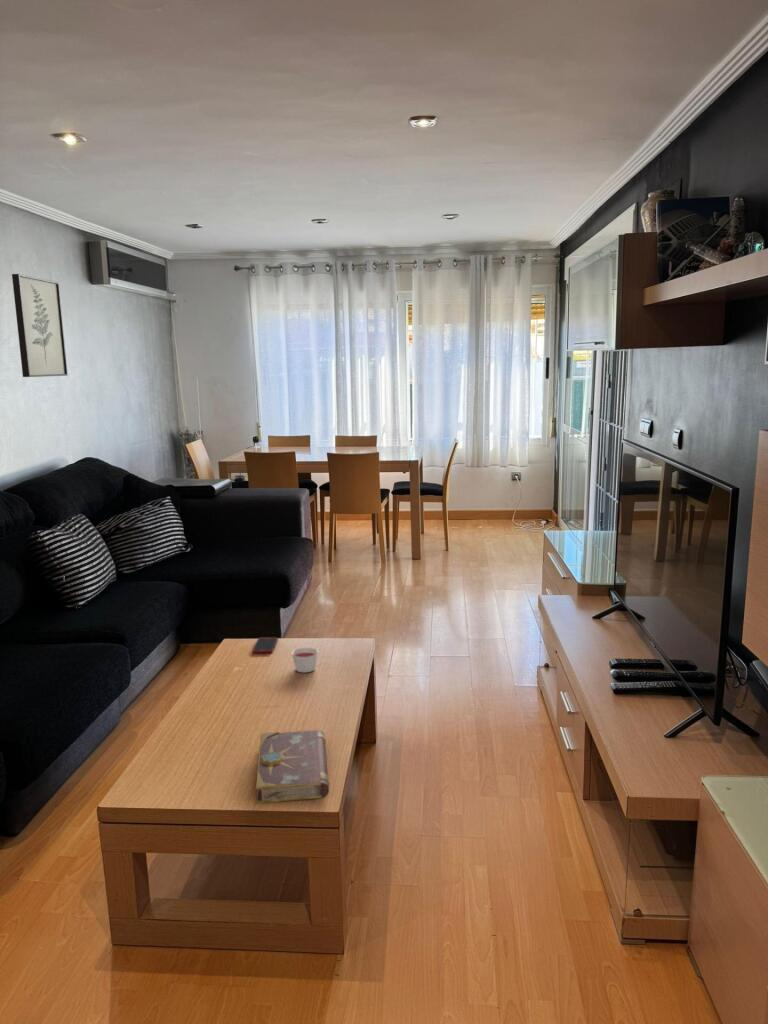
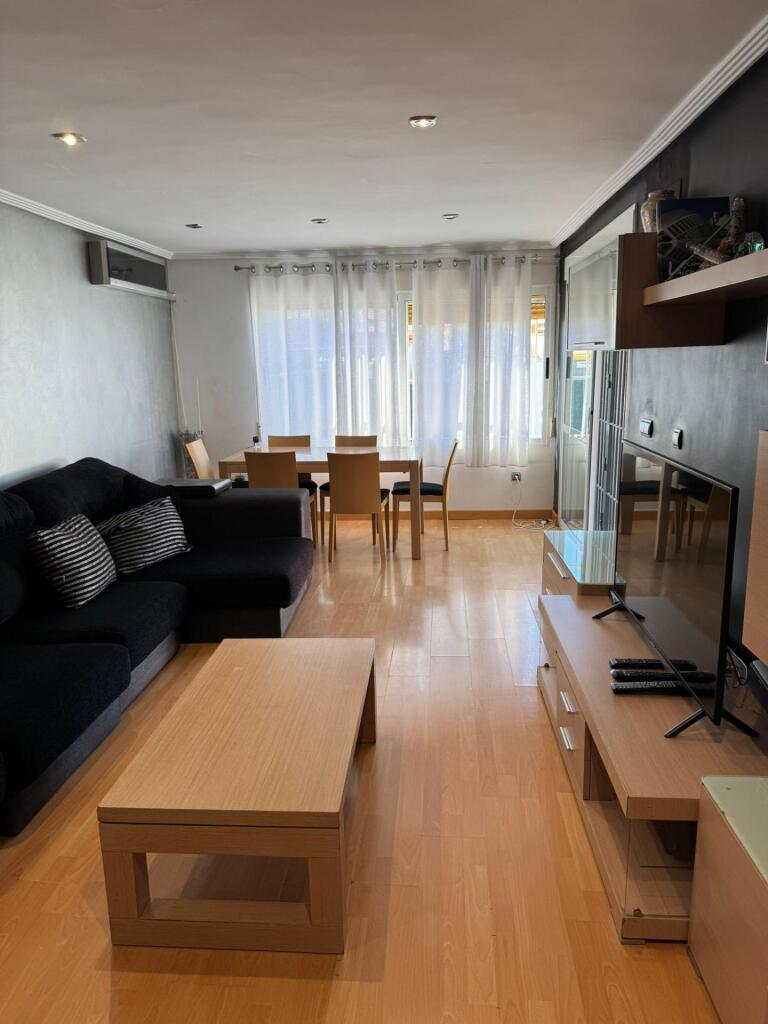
- wall art [11,273,69,378]
- book [255,729,330,805]
- cell phone [251,636,279,654]
- candle [291,647,319,674]
